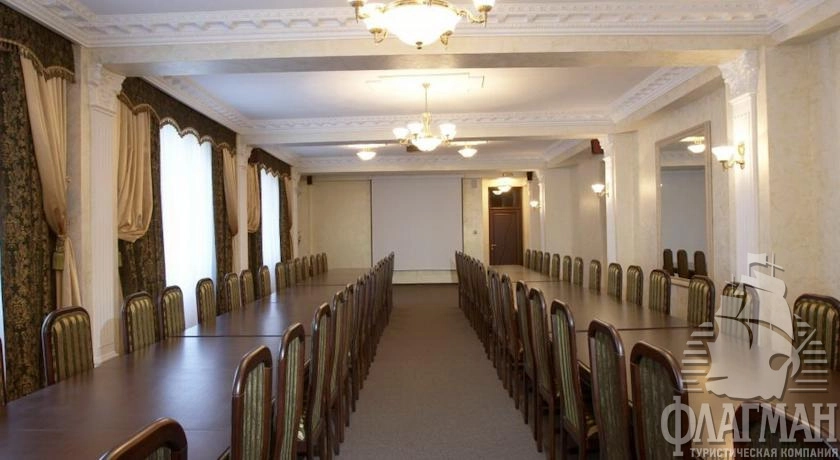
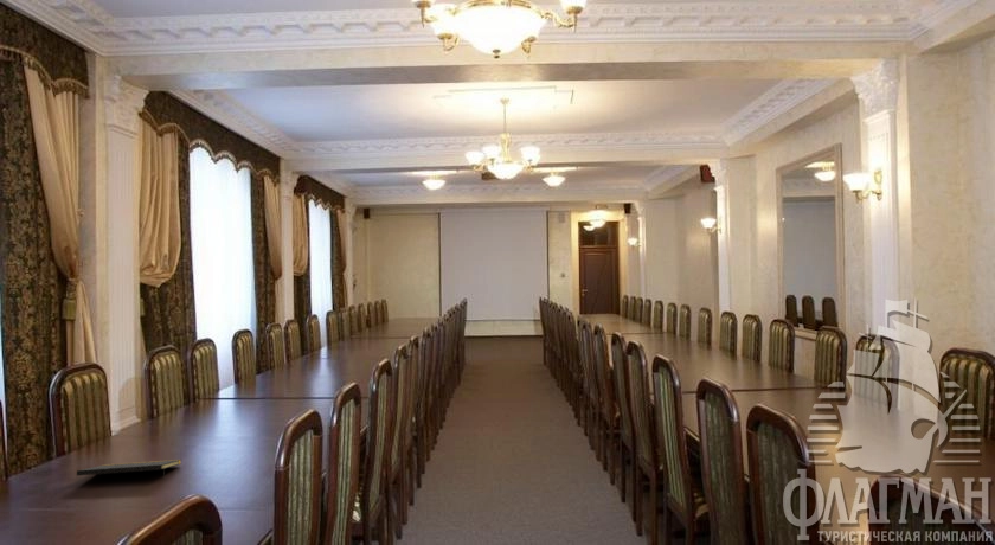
+ notepad [76,459,182,480]
